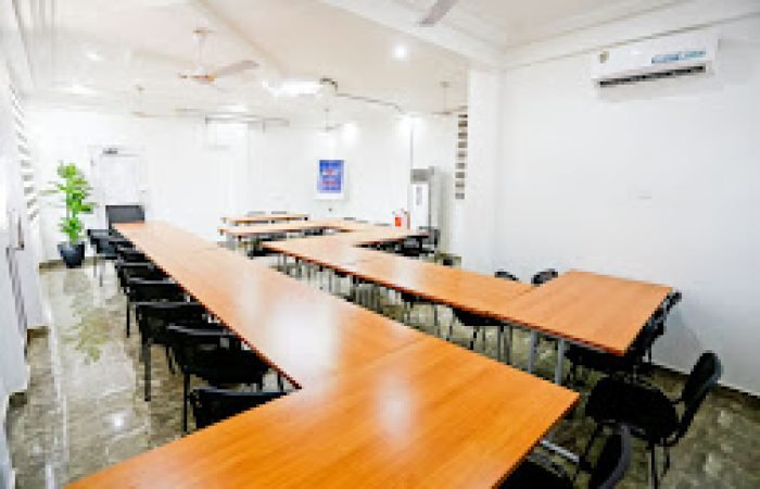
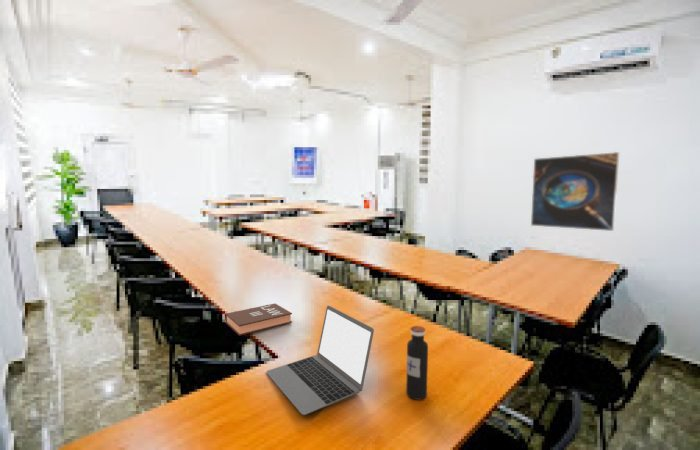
+ book [224,303,293,337]
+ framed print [530,151,620,232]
+ laptop [265,305,375,416]
+ water bottle [405,325,429,401]
